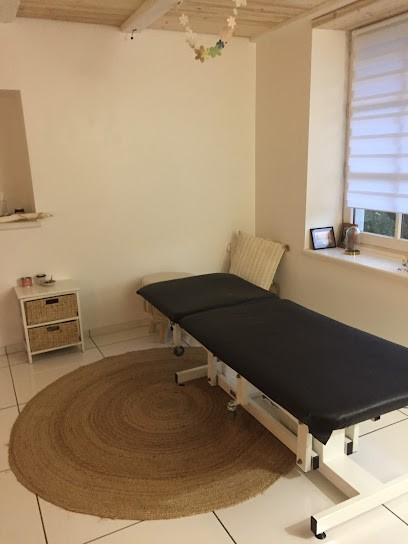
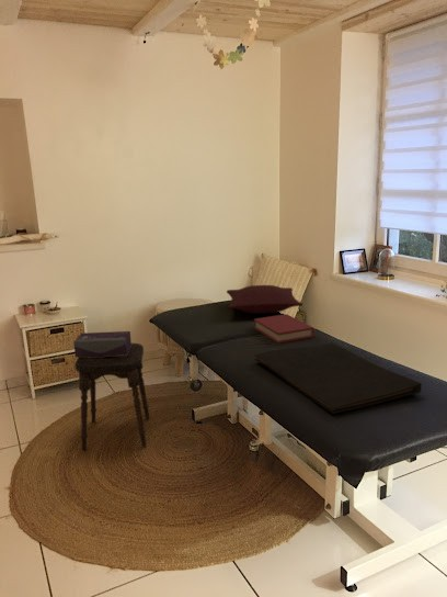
+ tissue box [72,330,133,359]
+ stool [74,342,150,452]
+ hardback book [253,313,316,345]
+ hand towel [254,341,423,415]
+ pillow [226,284,303,315]
